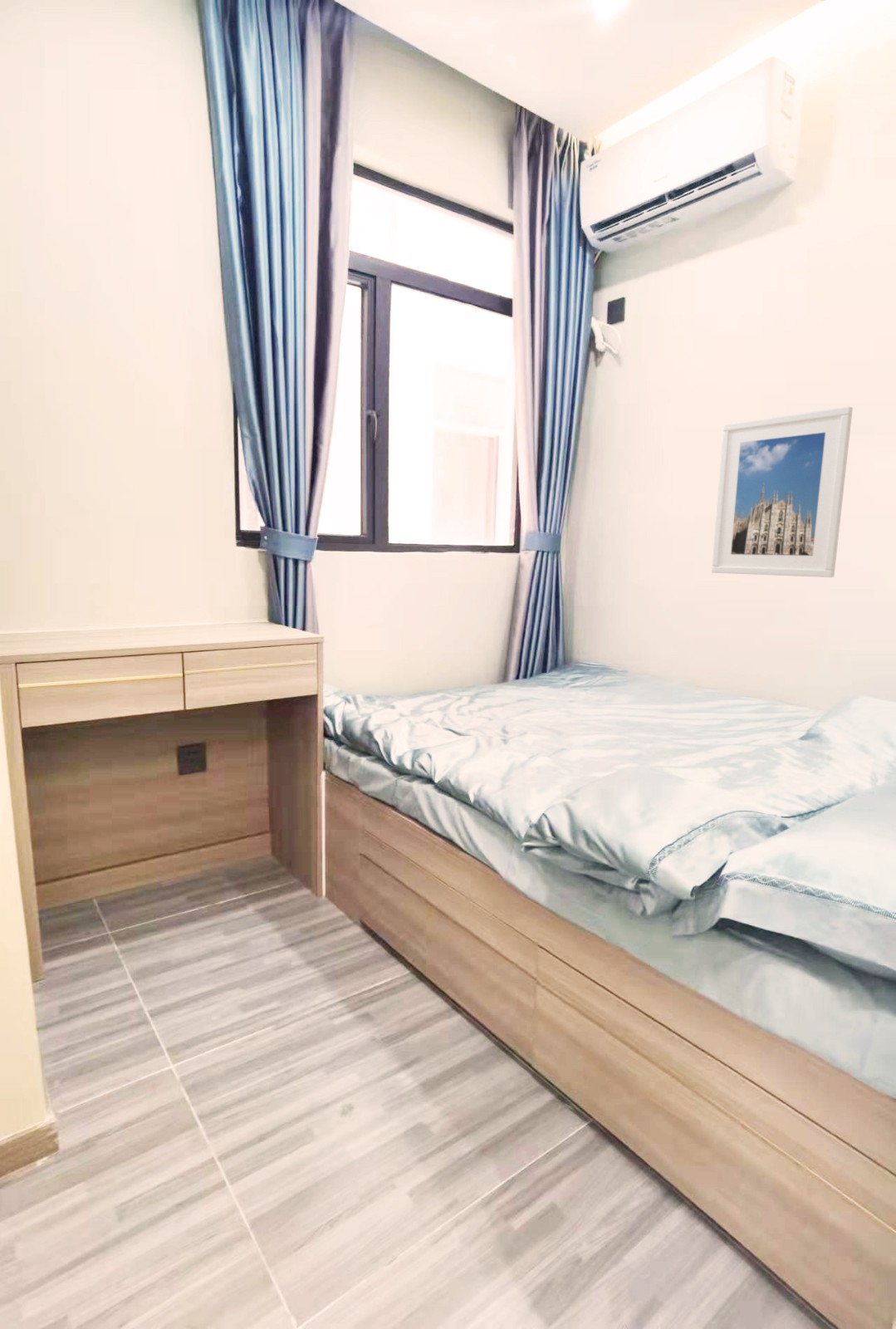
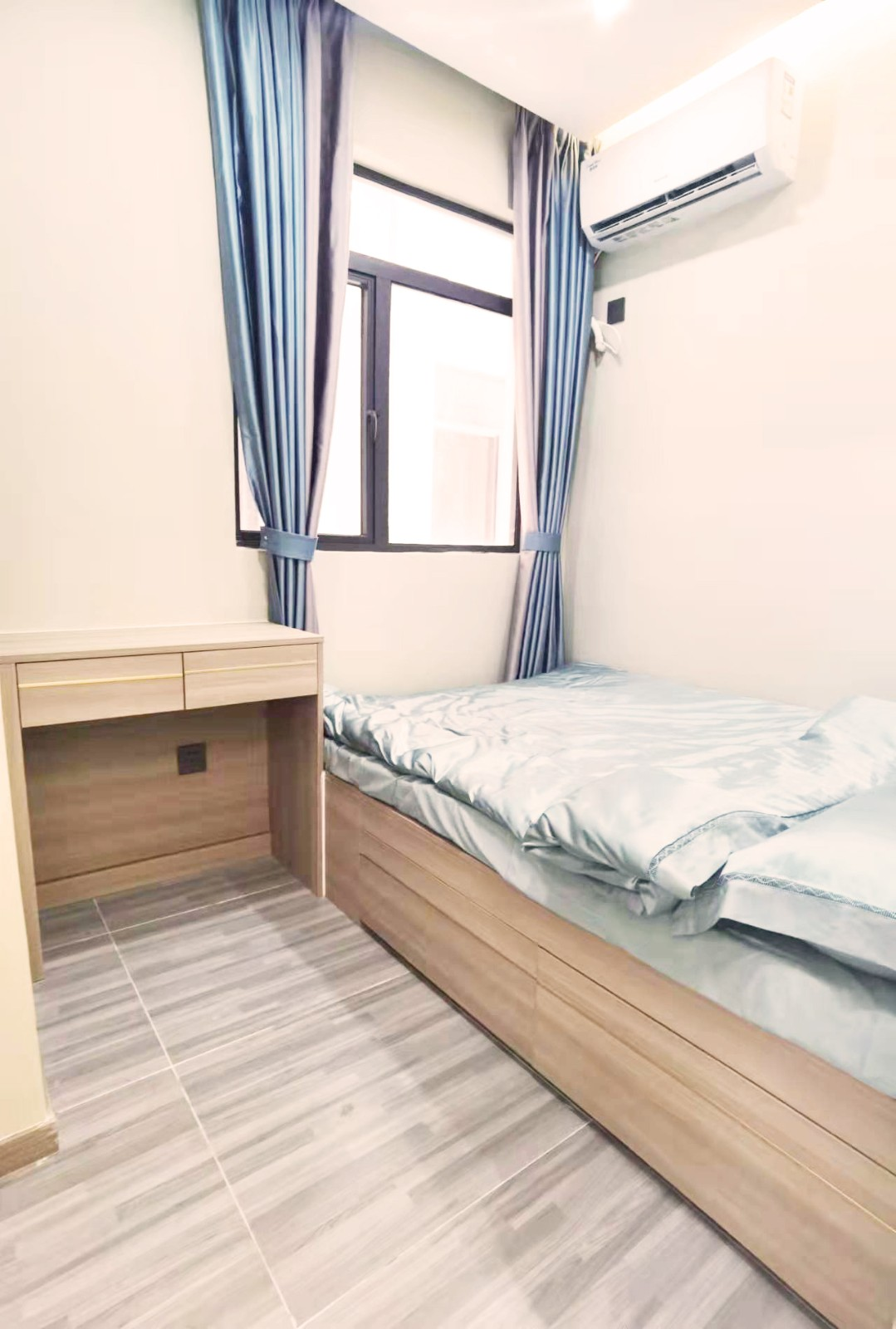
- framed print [711,406,854,578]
